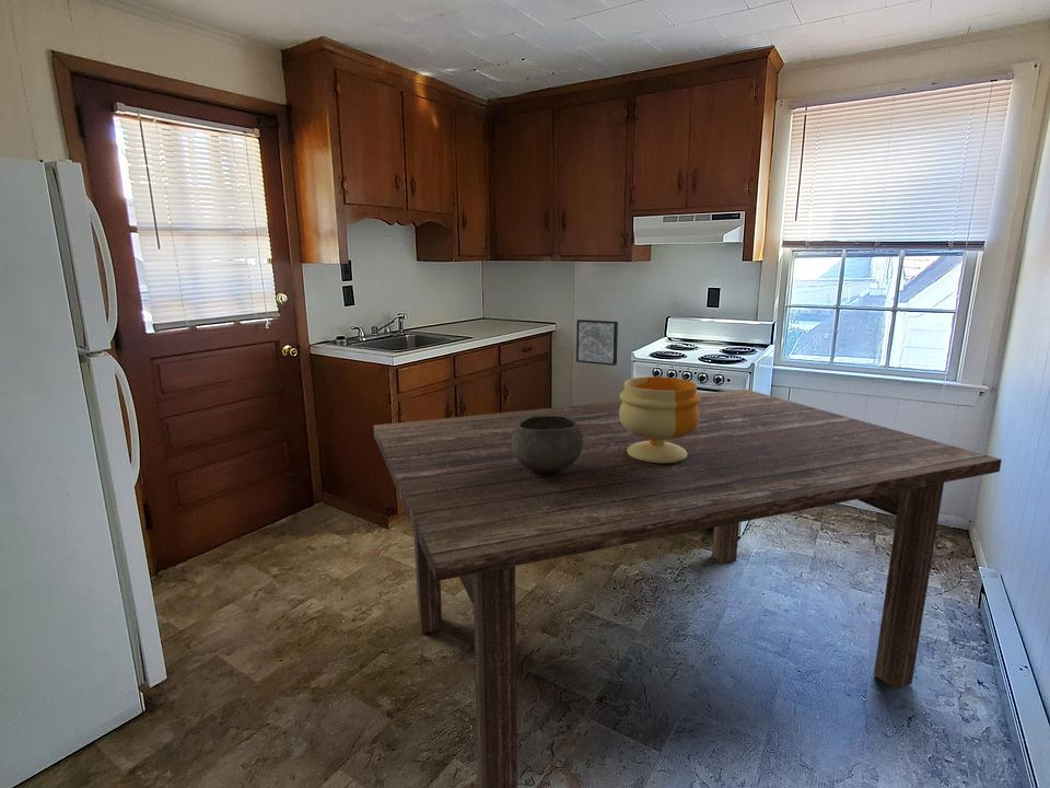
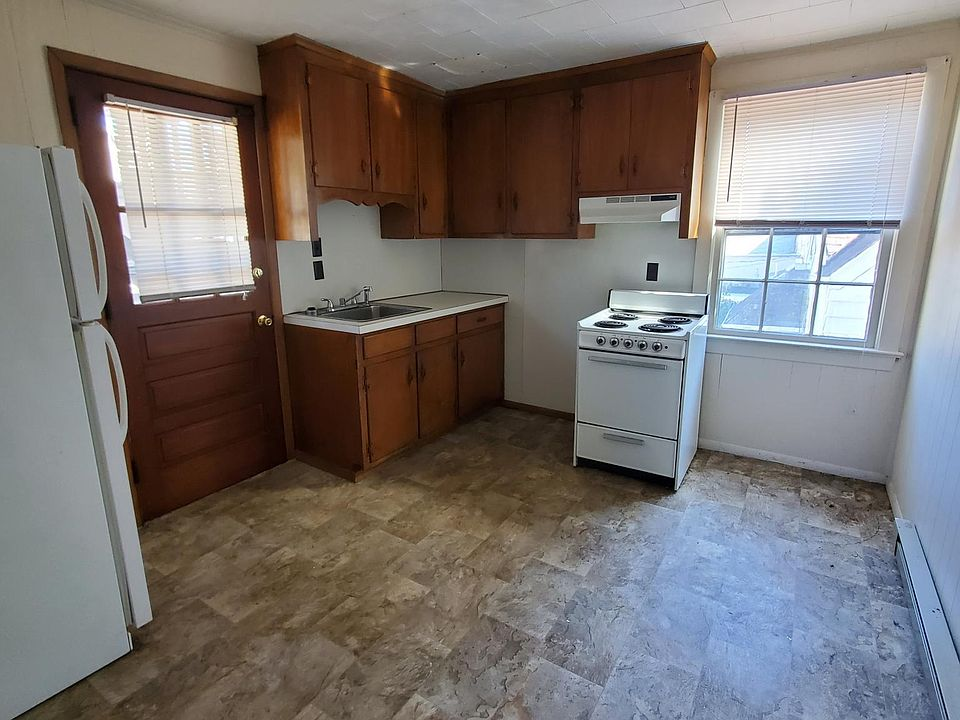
- dining table [372,389,1003,788]
- bowl [512,416,583,473]
- wall art [575,318,619,367]
- footed bowl [619,375,700,463]
